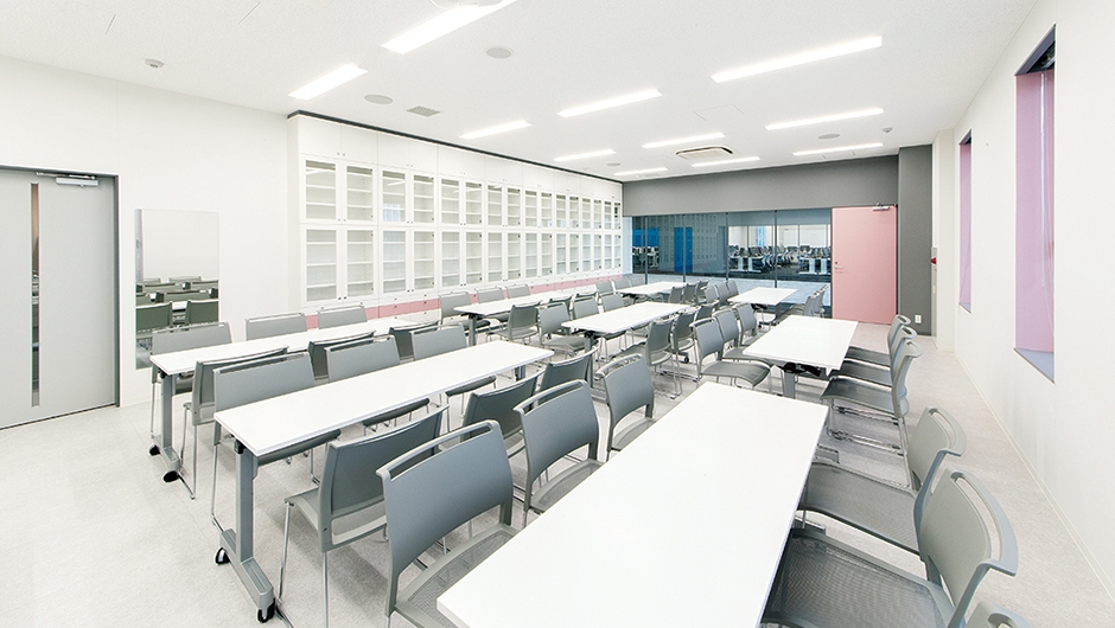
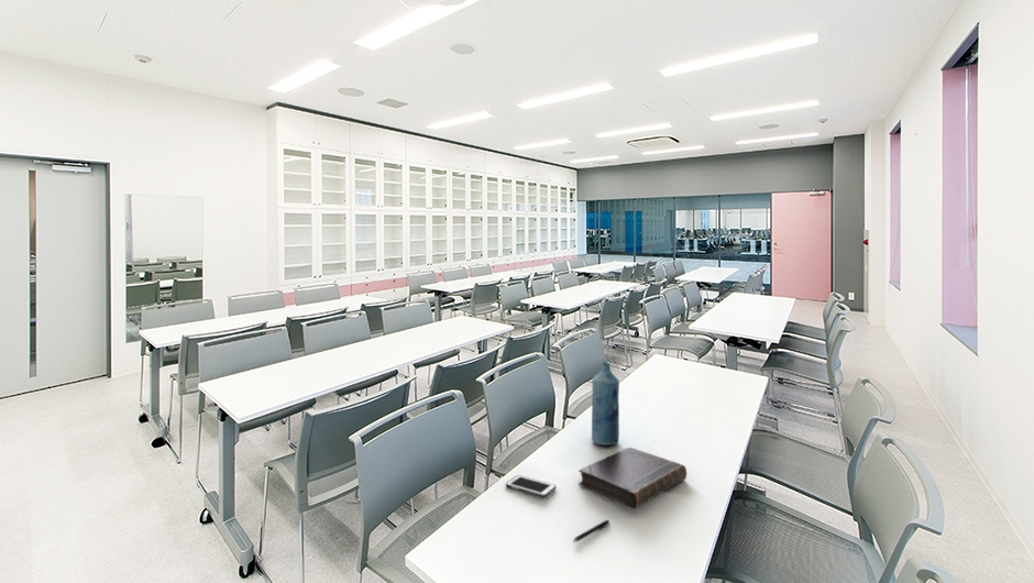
+ bottle [591,362,620,447]
+ book [578,447,688,510]
+ cell phone [505,474,557,498]
+ pen [572,519,610,542]
